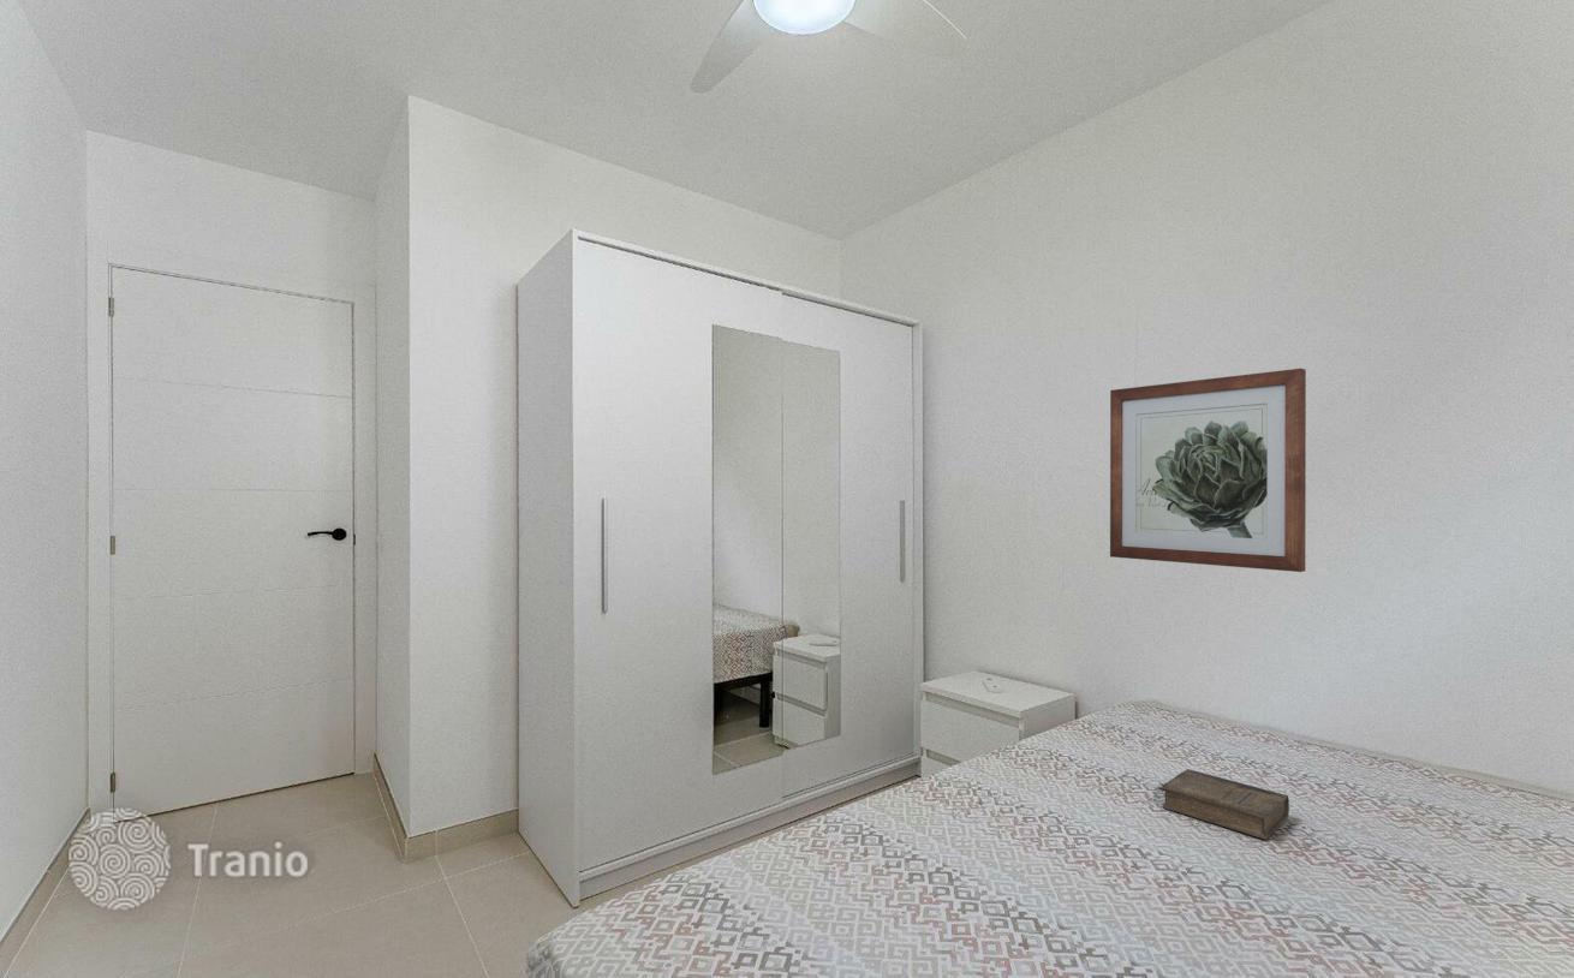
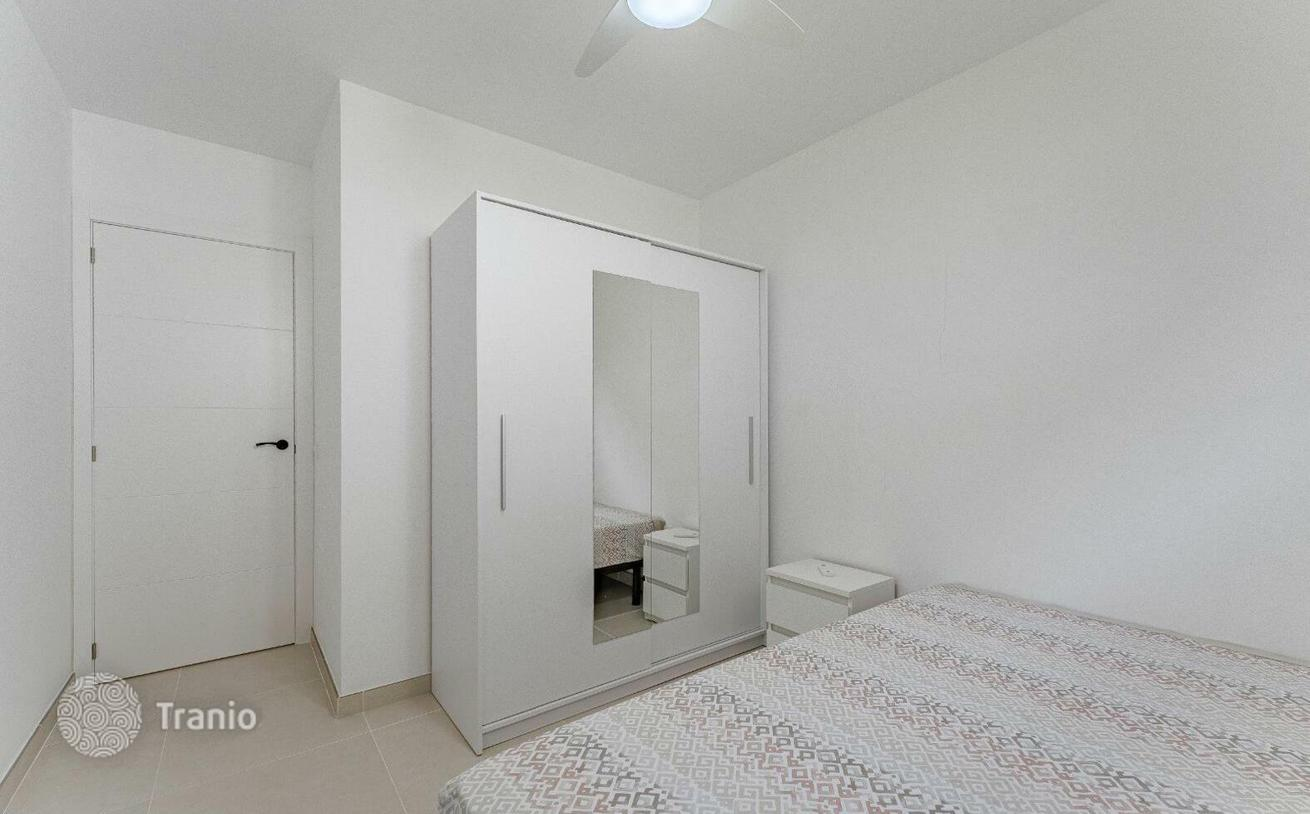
- wall art [1109,368,1307,573]
- book [1156,768,1290,840]
